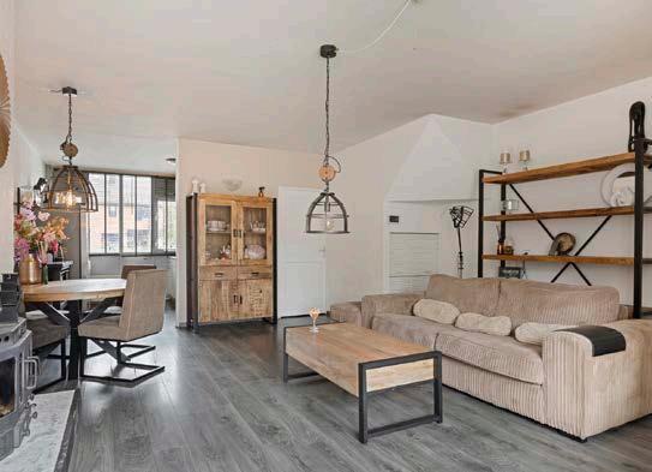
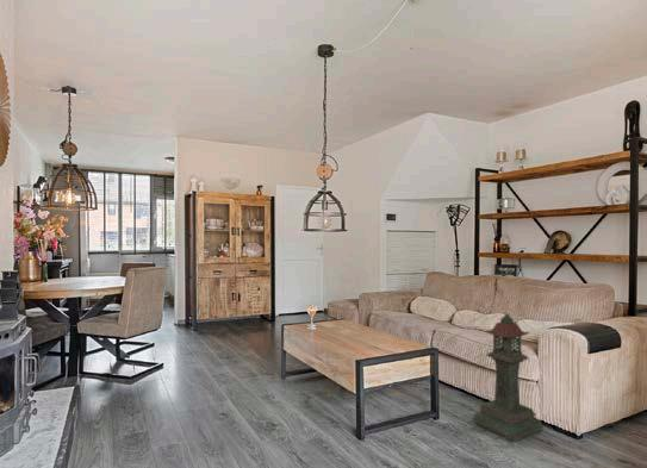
+ lantern [471,312,545,443]
